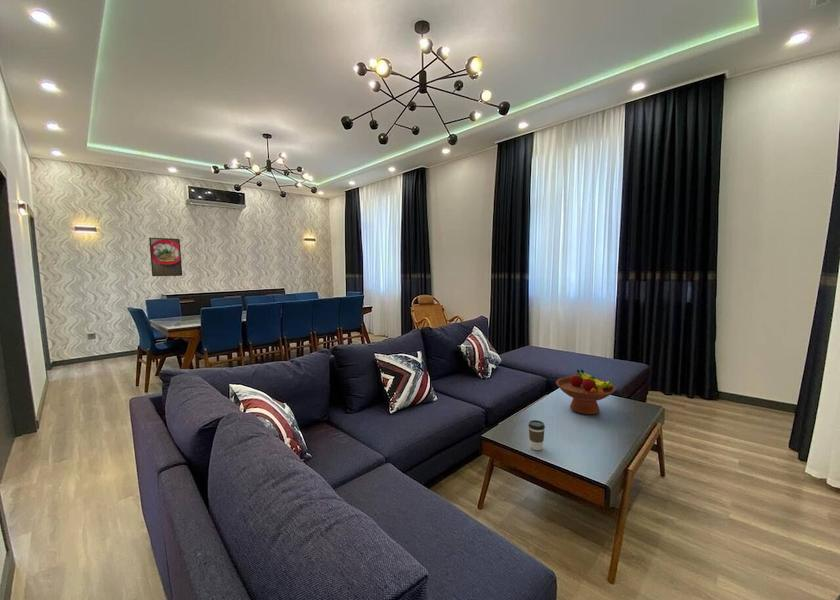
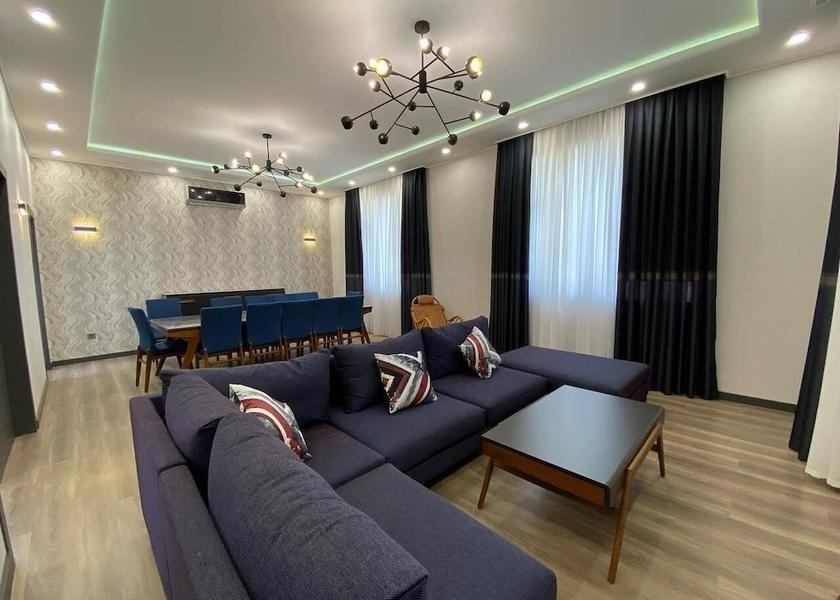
- fruit bowl [555,369,617,416]
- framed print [148,237,183,277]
- coffee cup [527,419,546,451]
